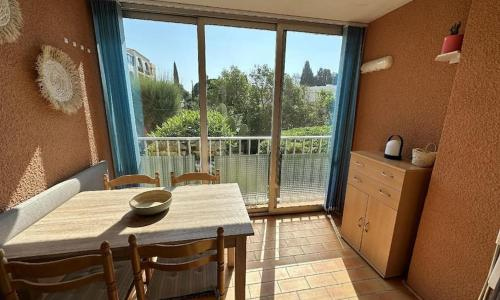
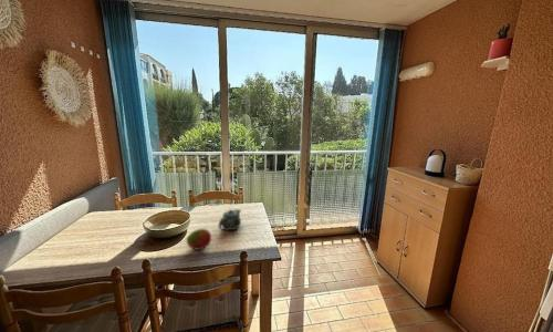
+ chinaware [218,208,242,231]
+ fruit [186,228,212,251]
